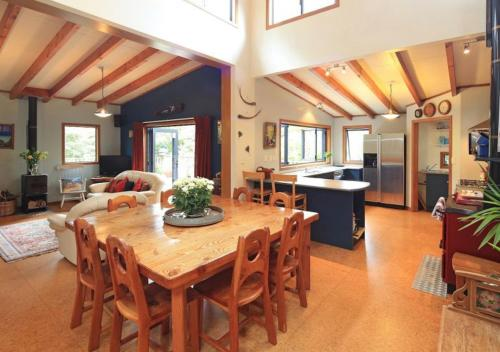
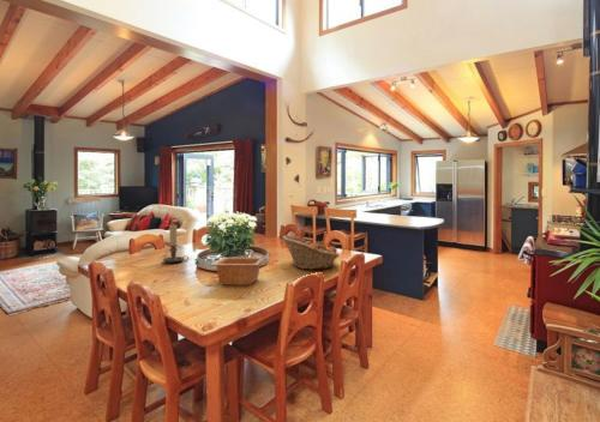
+ candle holder [162,224,190,264]
+ fruit basket [282,235,341,271]
+ serving bowl [209,257,266,287]
